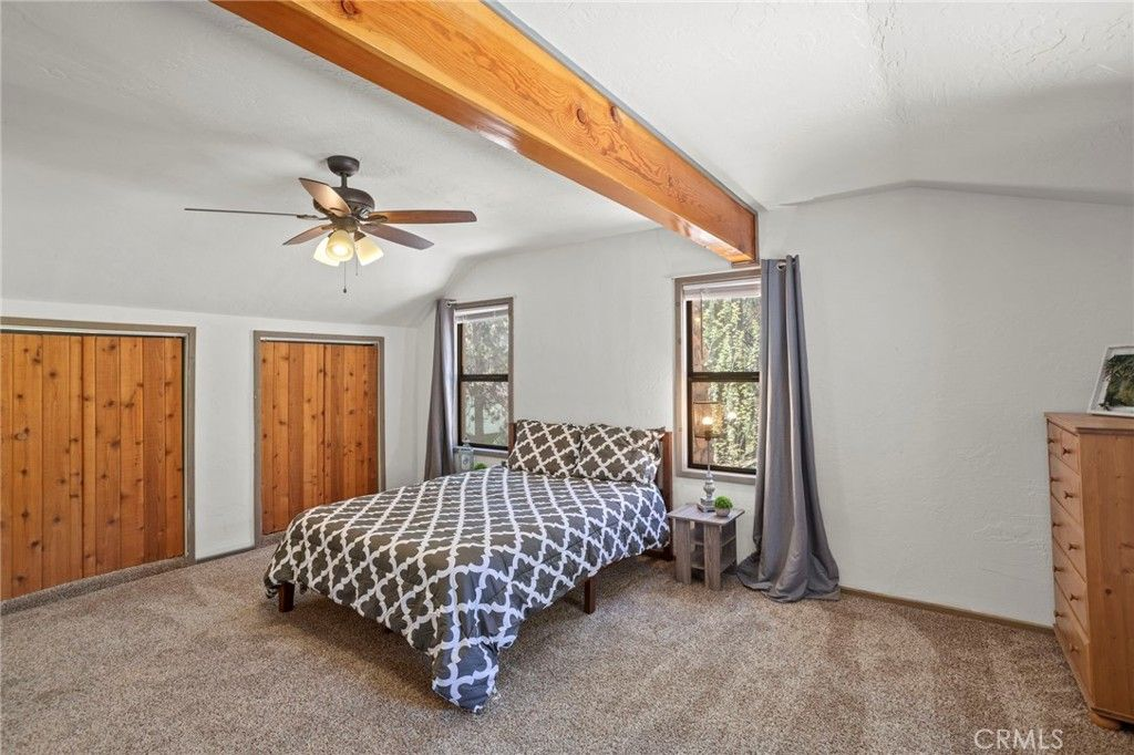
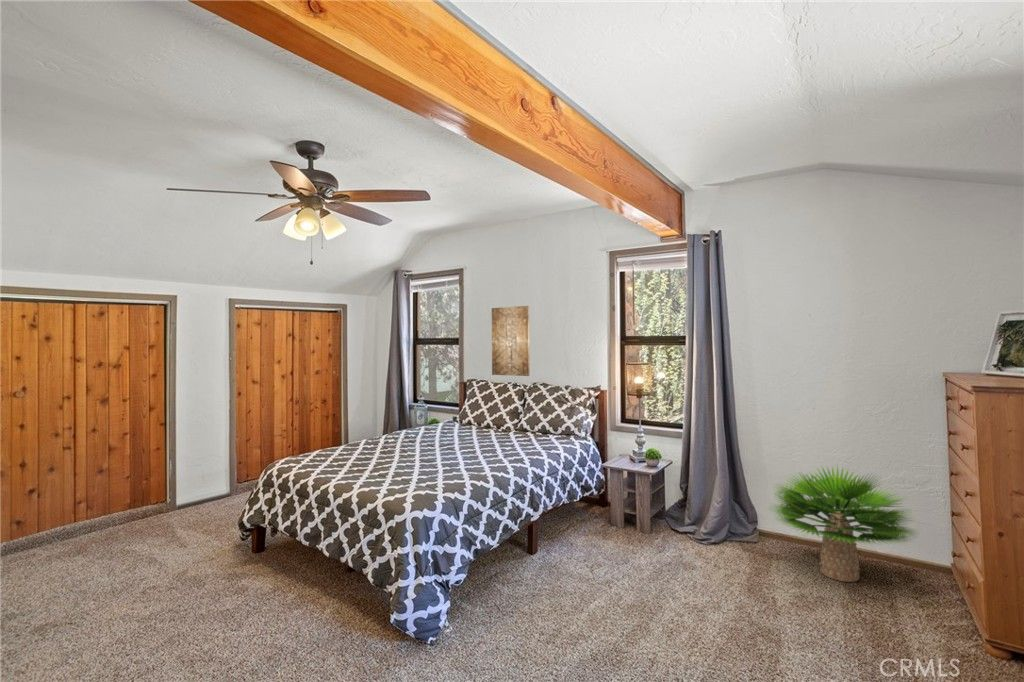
+ potted plant [767,465,922,583]
+ wall art [491,305,531,377]
